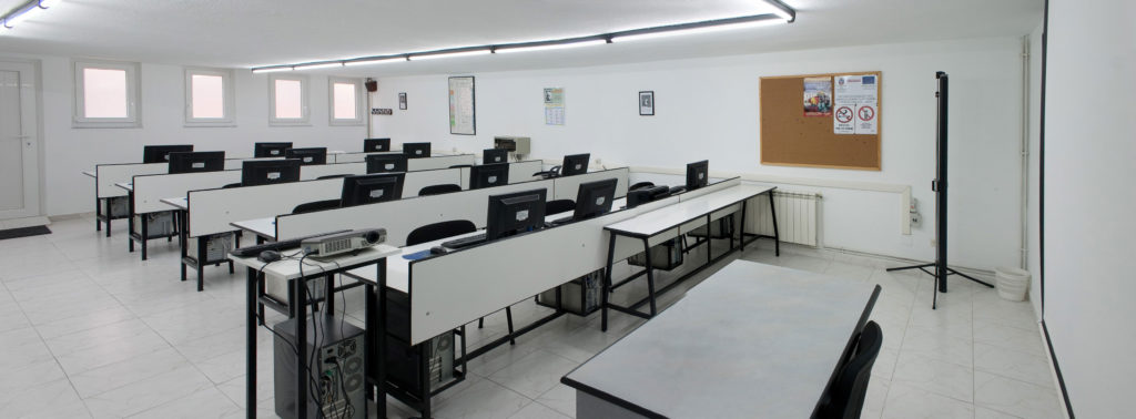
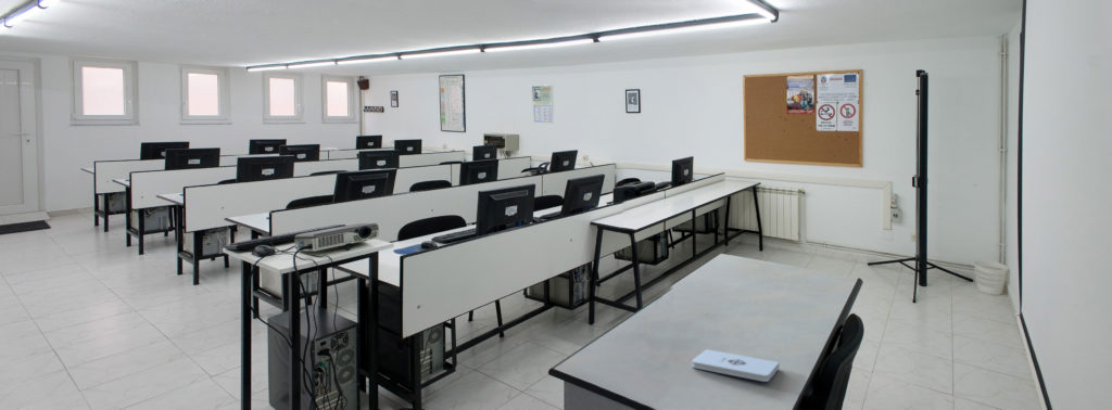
+ notepad [691,348,781,383]
